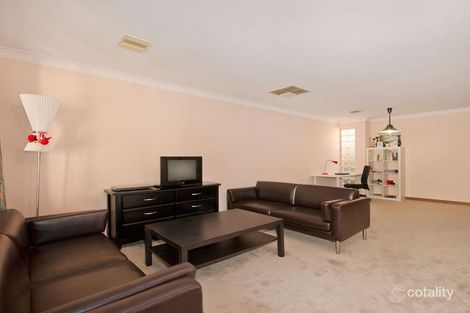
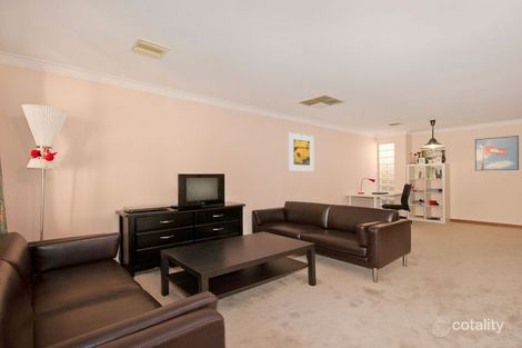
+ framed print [288,132,314,171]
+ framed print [474,135,520,171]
